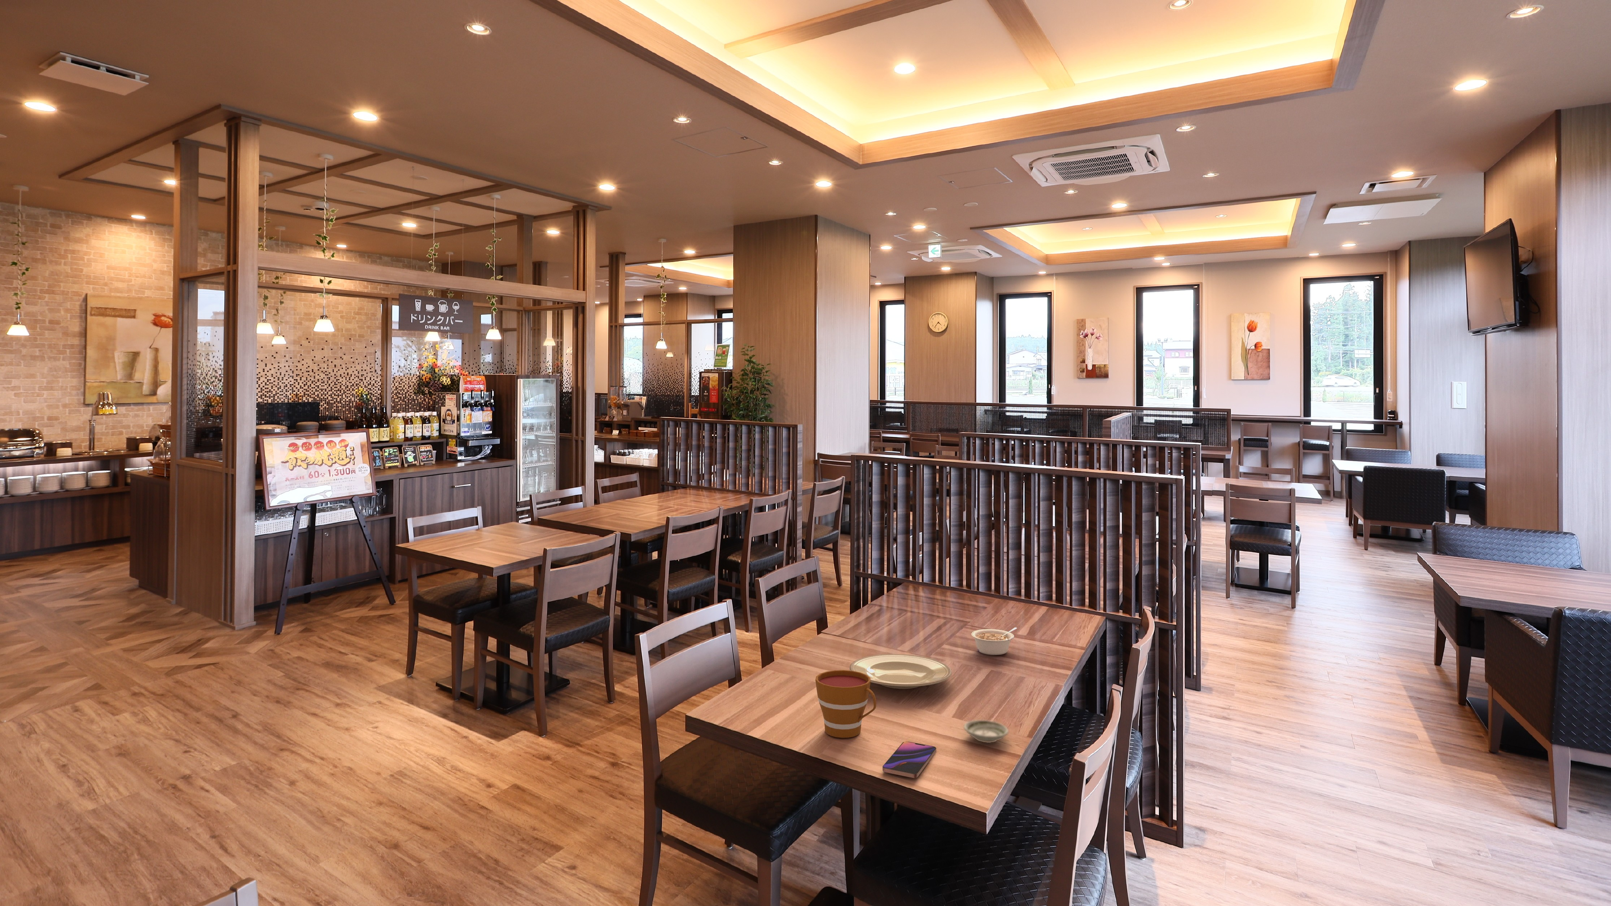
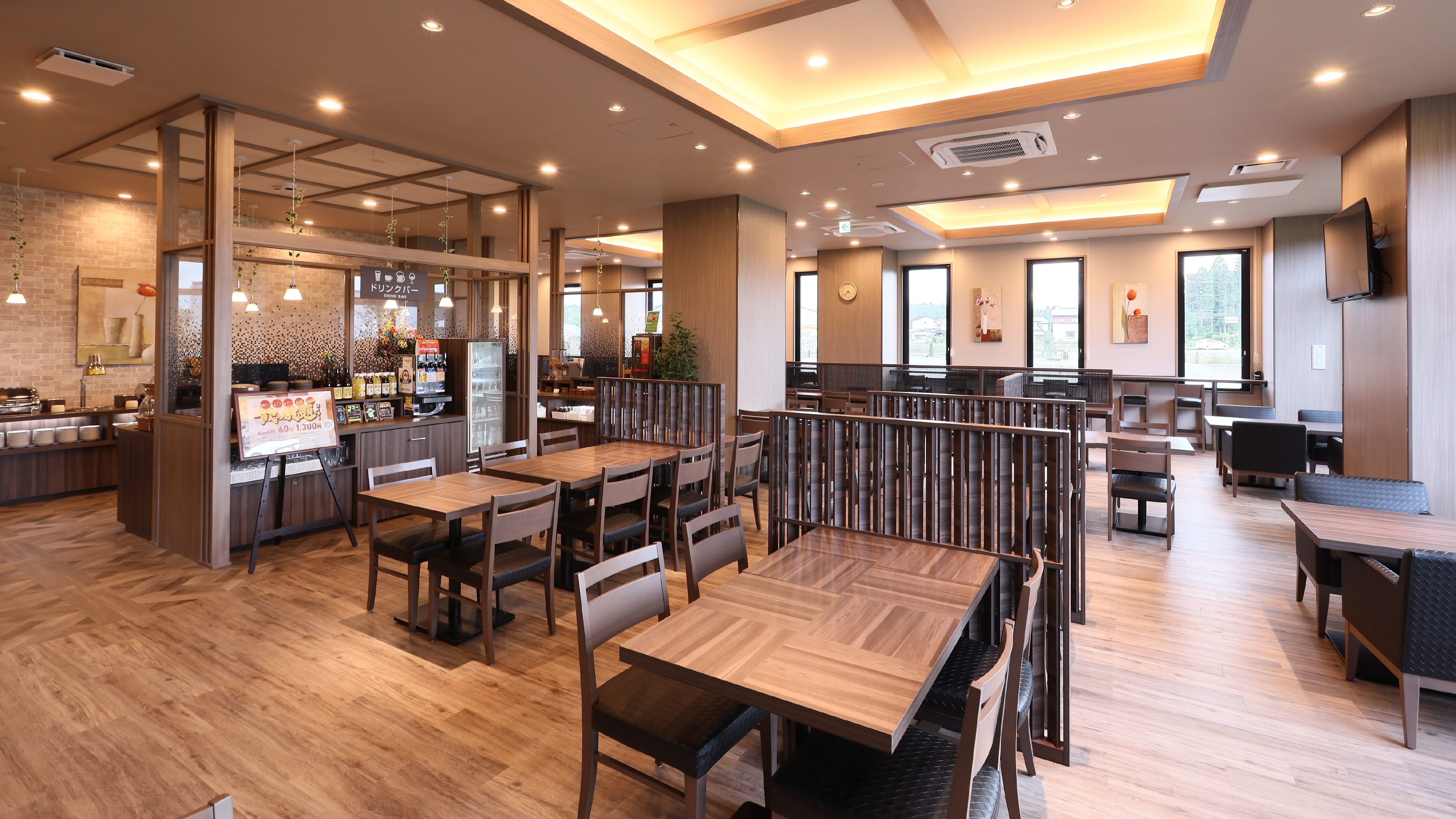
- smartphone [882,741,936,779]
- plate [849,654,953,689]
- cup [815,669,876,738]
- legume [971,627,1018,656]
- saucer [964,720,1009,743]
